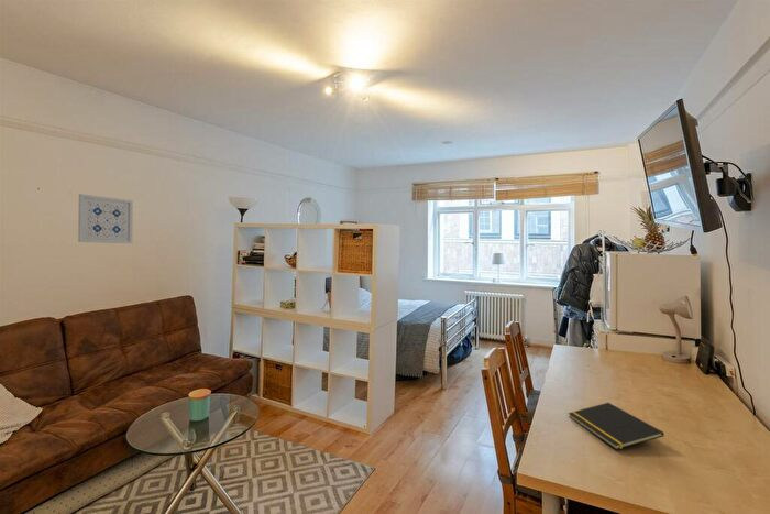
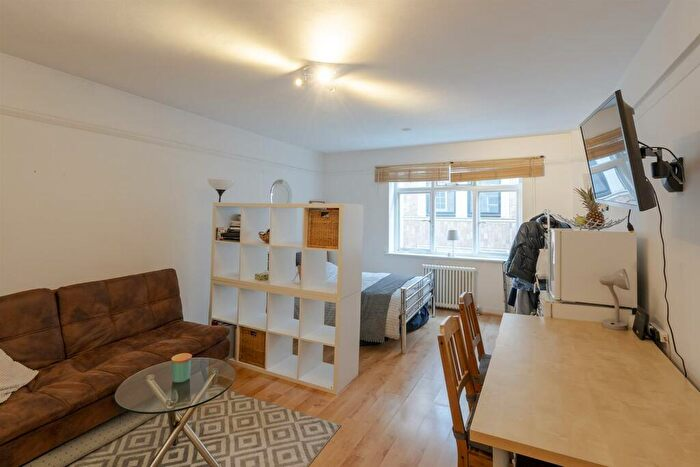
- wall art [77,193,134,244]
- notepad [568,402,666,451]
